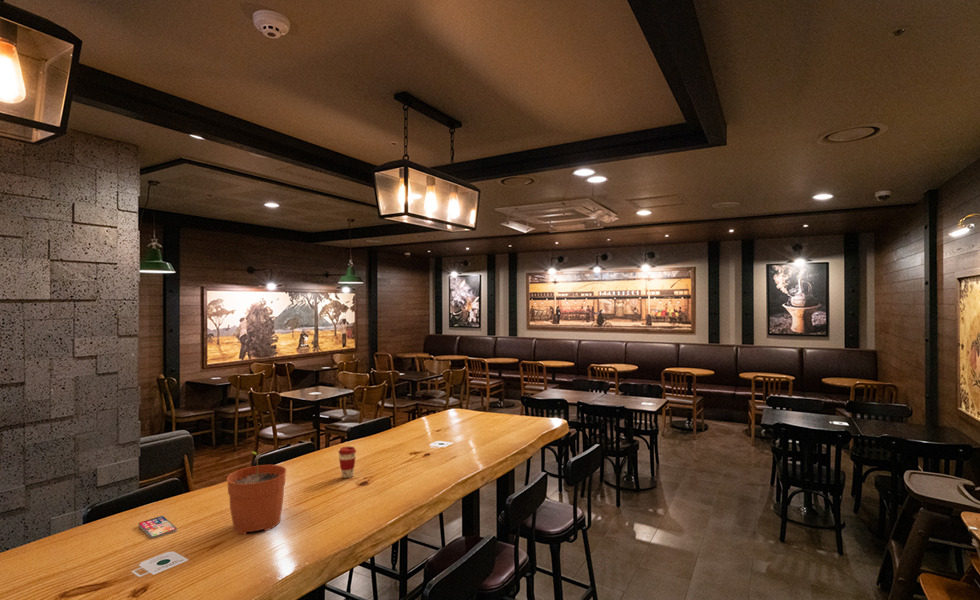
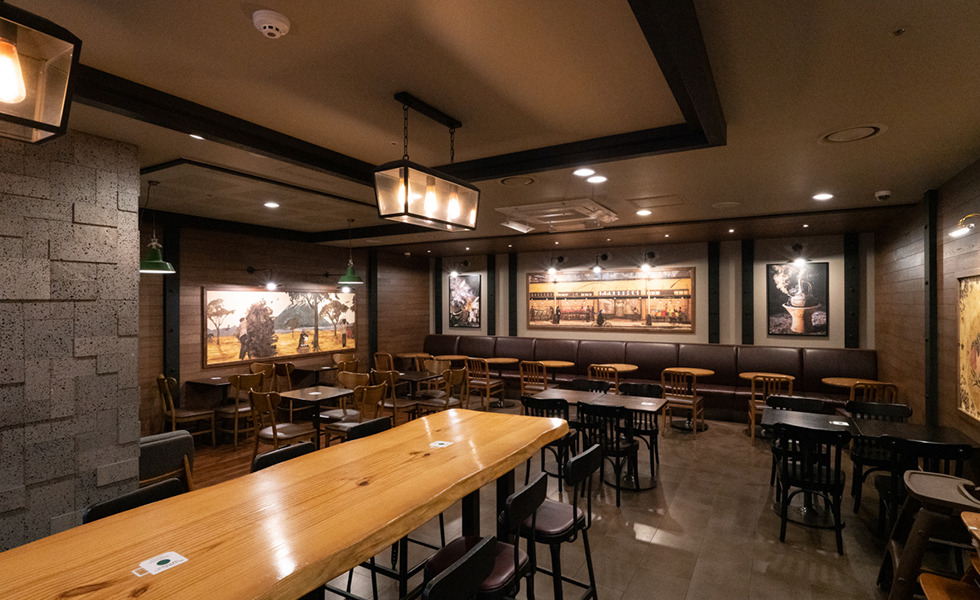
- smartphone [138,515,178,540]
- plant pot [226,451,287,535]
- coffee cup [337,446,357,479]
